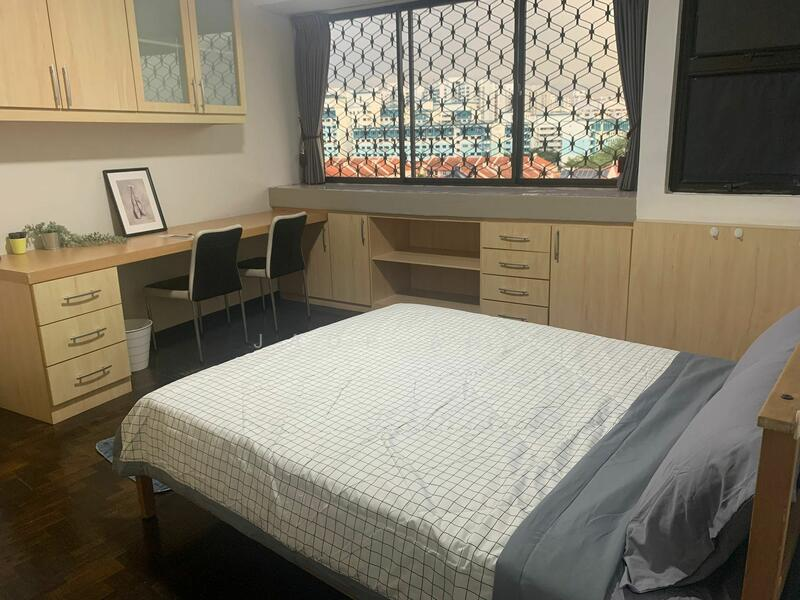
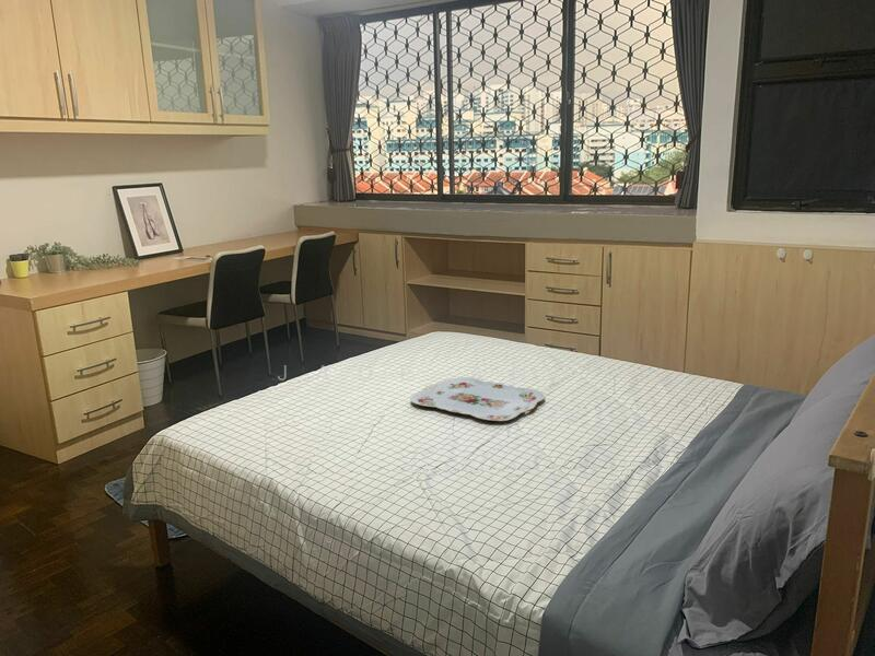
+ serving tray [409,376,546,422]
